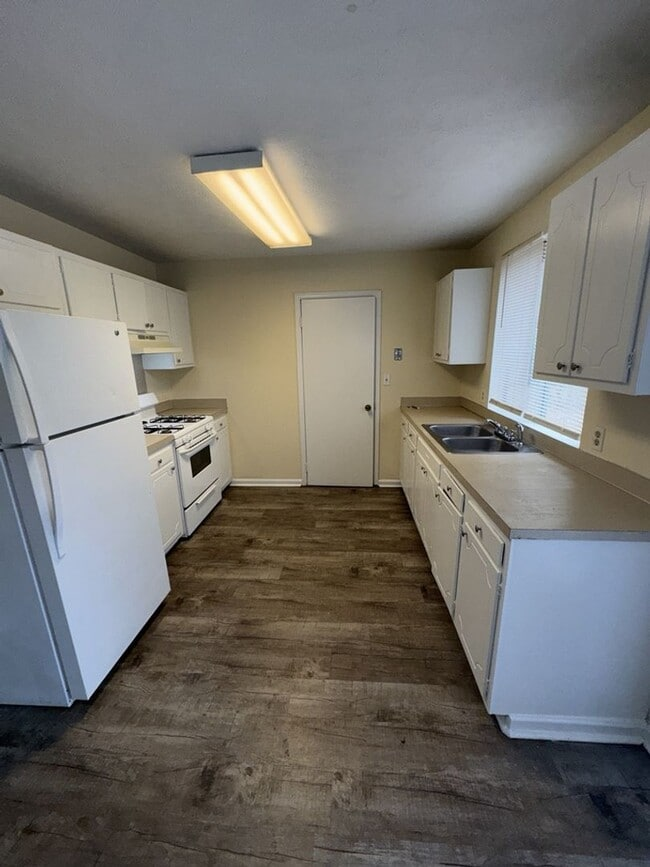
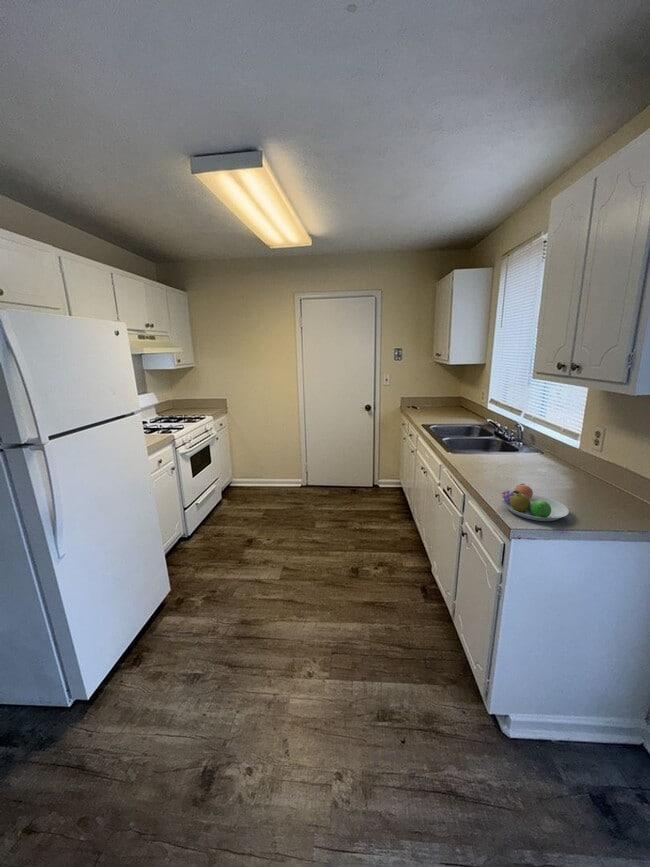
+ fruit bowl [501,483,570,522]
